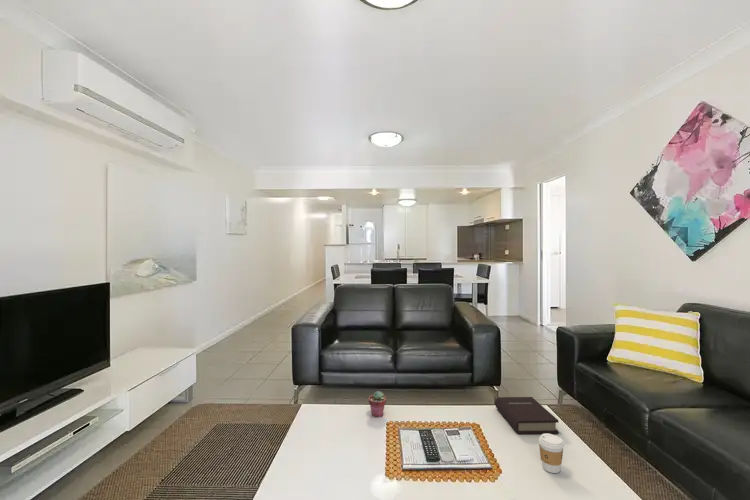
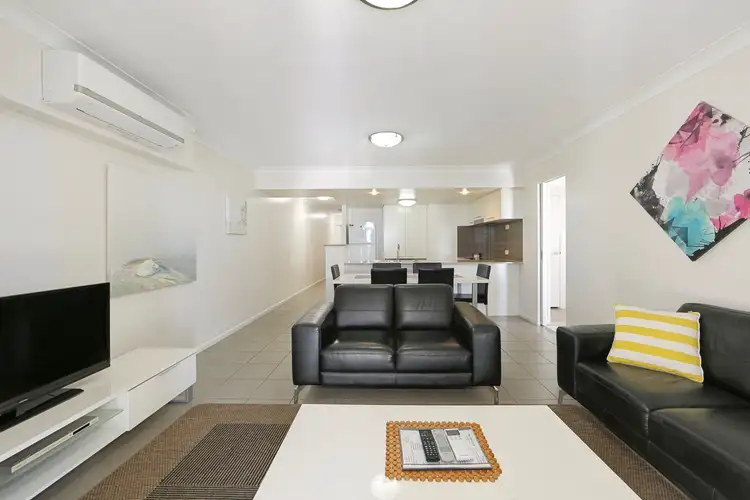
- potted succulent [368,390,387,418]
- coffee cup [538,433,565,474]
- book [494,396,560,435]
